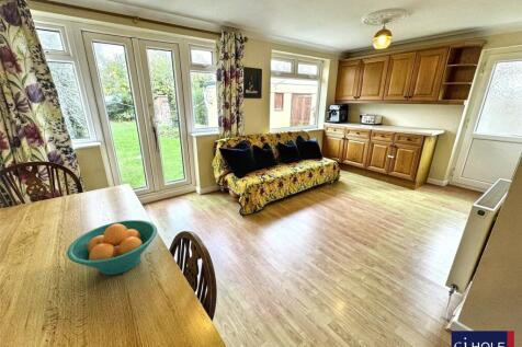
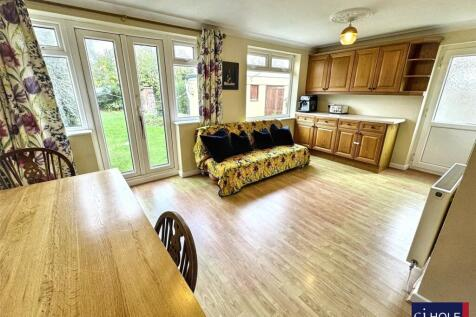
- fruit bowl [66,219,158,276]
